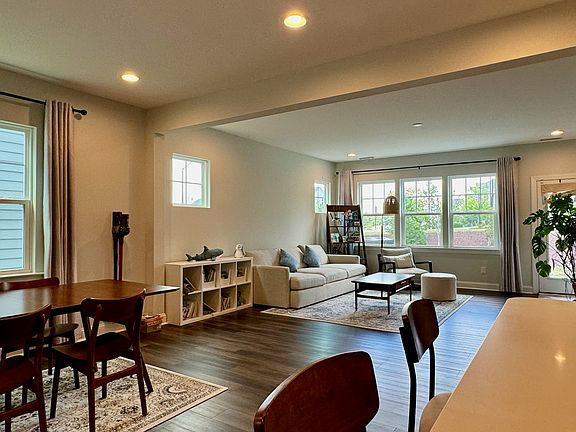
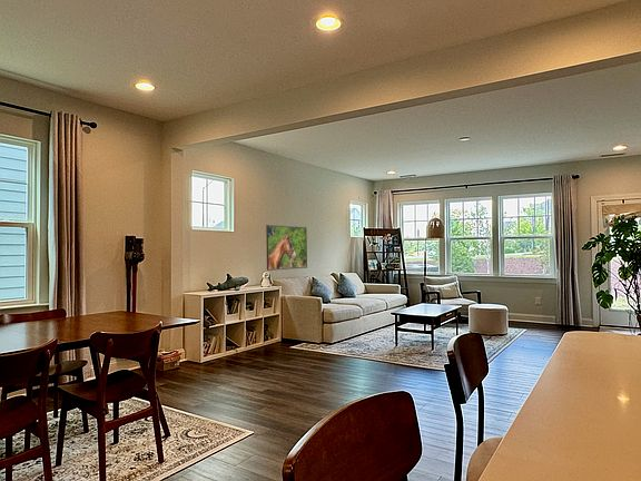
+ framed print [265,224,308,272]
